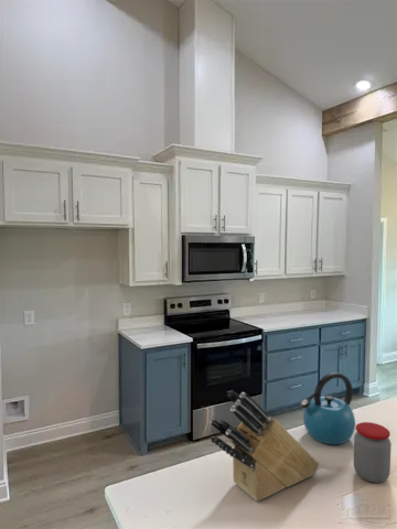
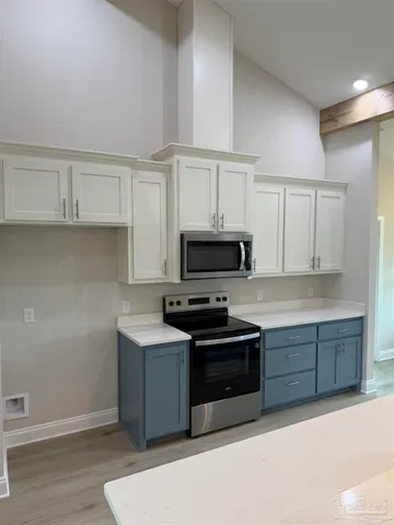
- kettle [299,371,356,445]
- jar [353,421,393,484]
- knife block [208,389,321,503]
